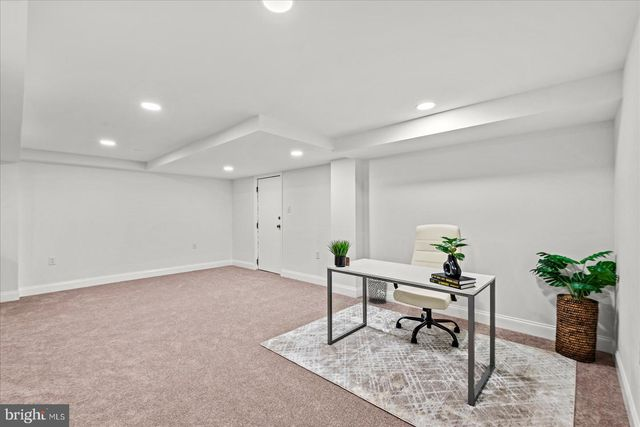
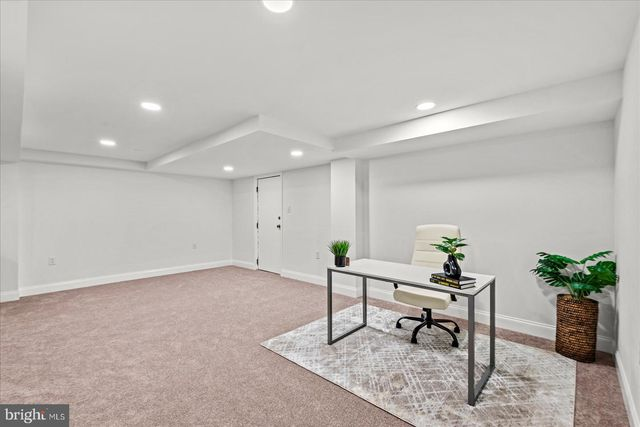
- waste bin [366,278,389,305]
